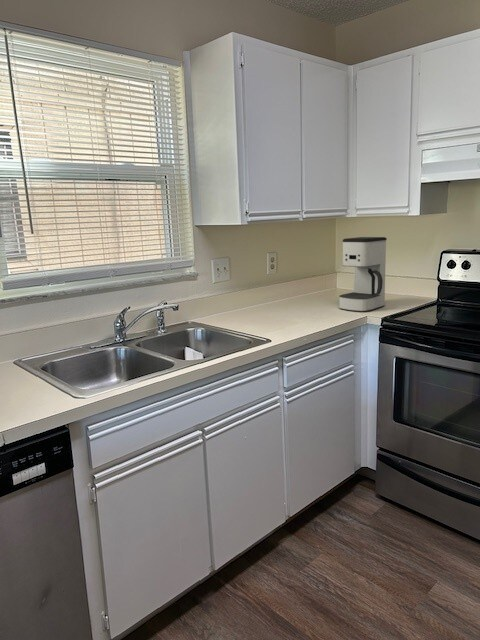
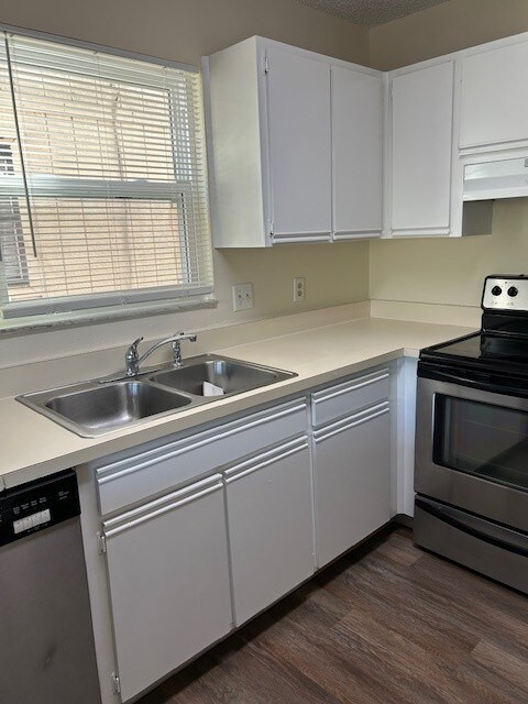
- coffee maker [338,236,388,313]
